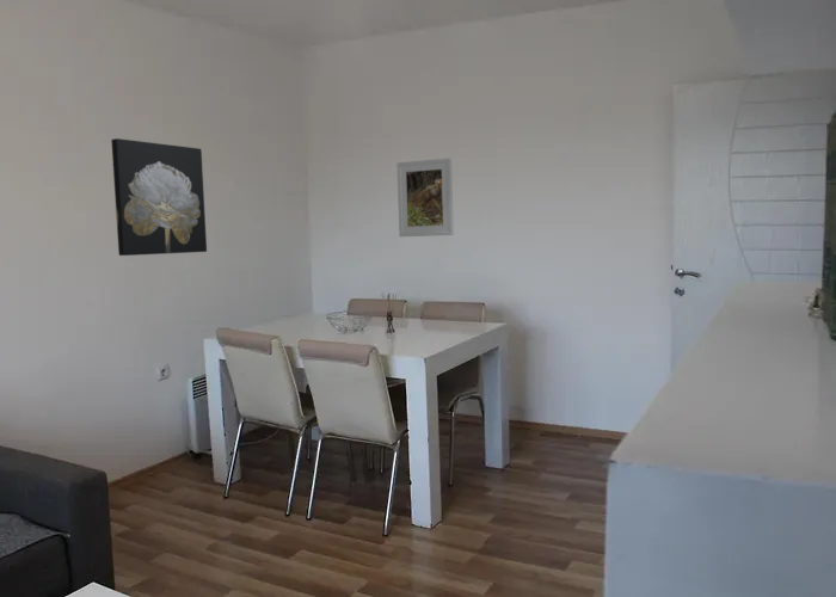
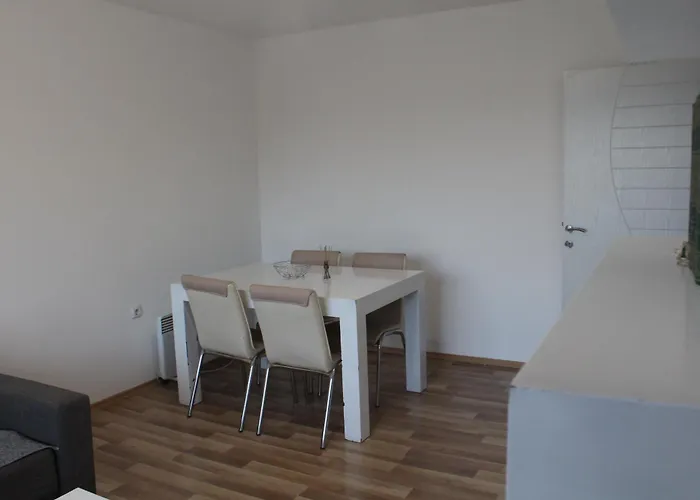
- wall art [110,137,208,257]
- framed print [397,158,455,238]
